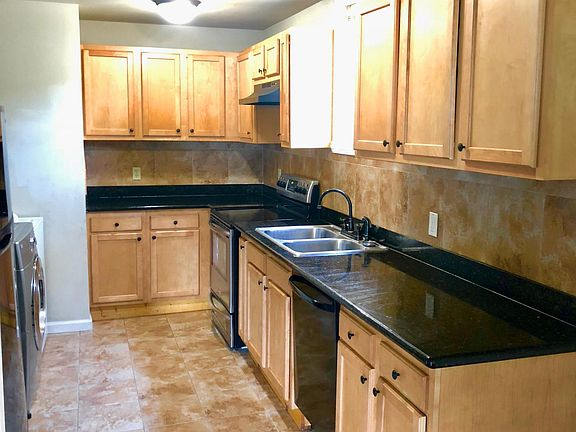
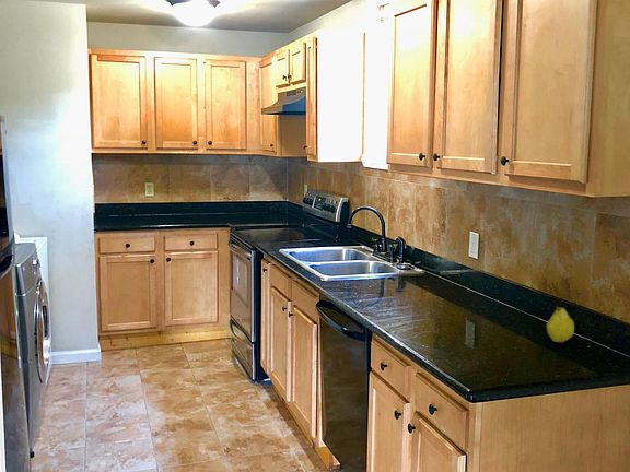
+ fruit [546,305,575,344]
